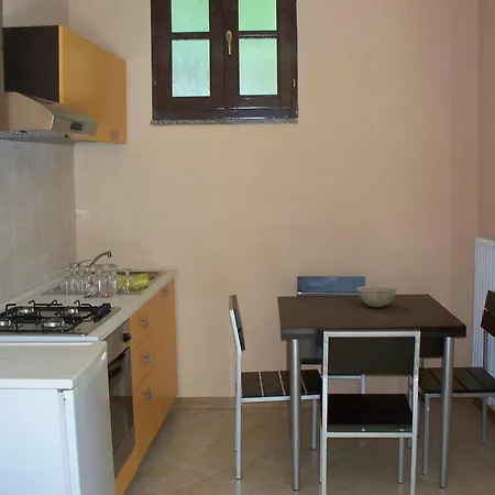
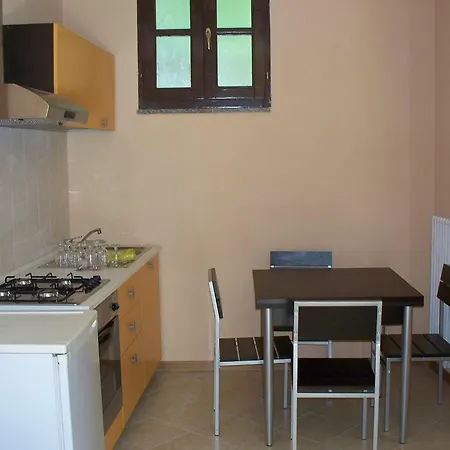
- bowl [355,285,398,308]
